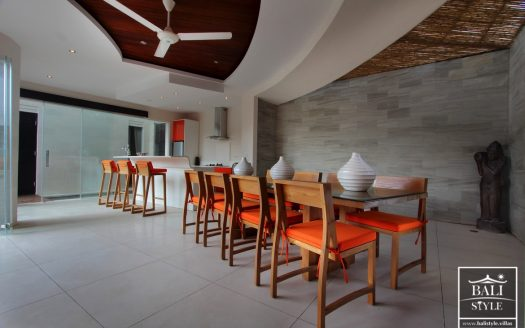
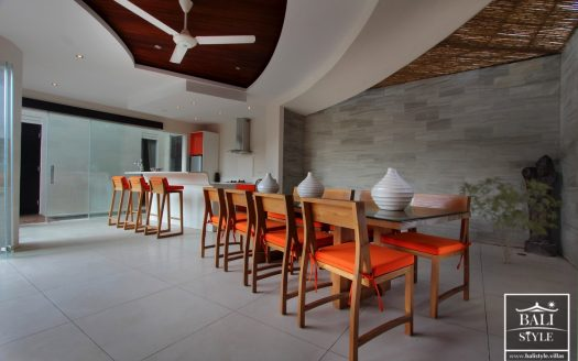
+ shrub [457,176,567,264]
